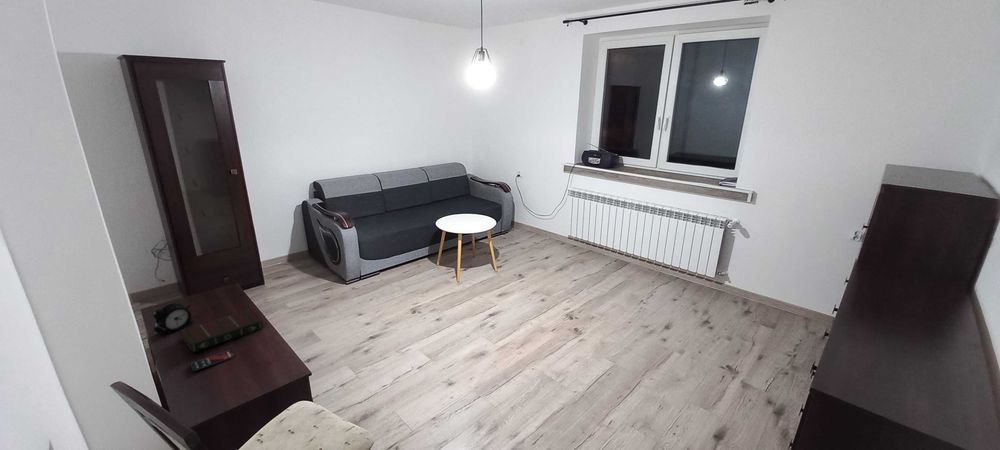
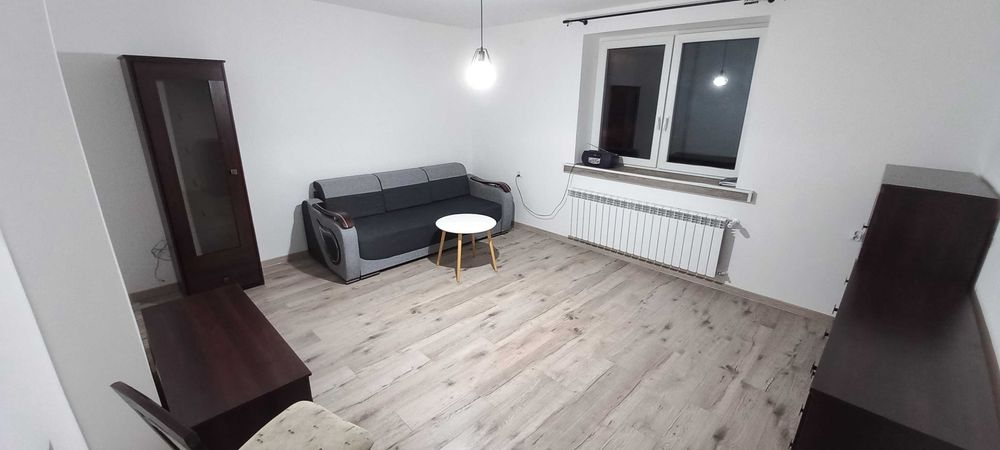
- alarm clock [152,302,192,335]
- book [179,308,264,354]
- smartphone [189,349,236,372]
